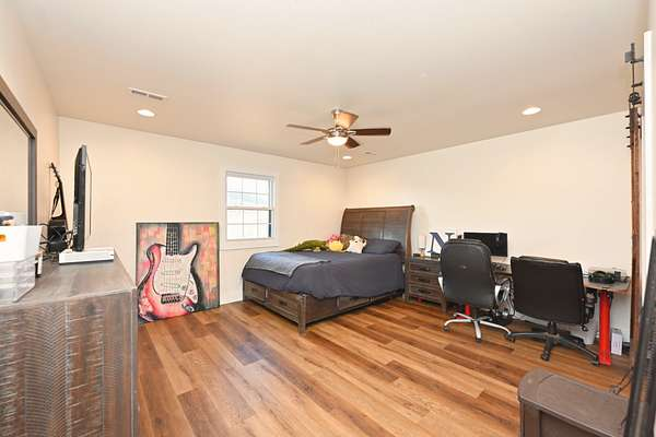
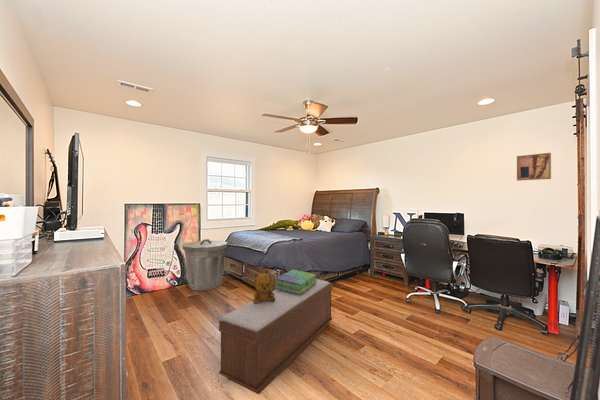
+ wall art [516,152,552,182]
+ stack of books [274,268,317,295]
+ stuffed bear [252,270,276,304]
+ trash can [181,238,228,292]
+ bench [218,278,333,395]
